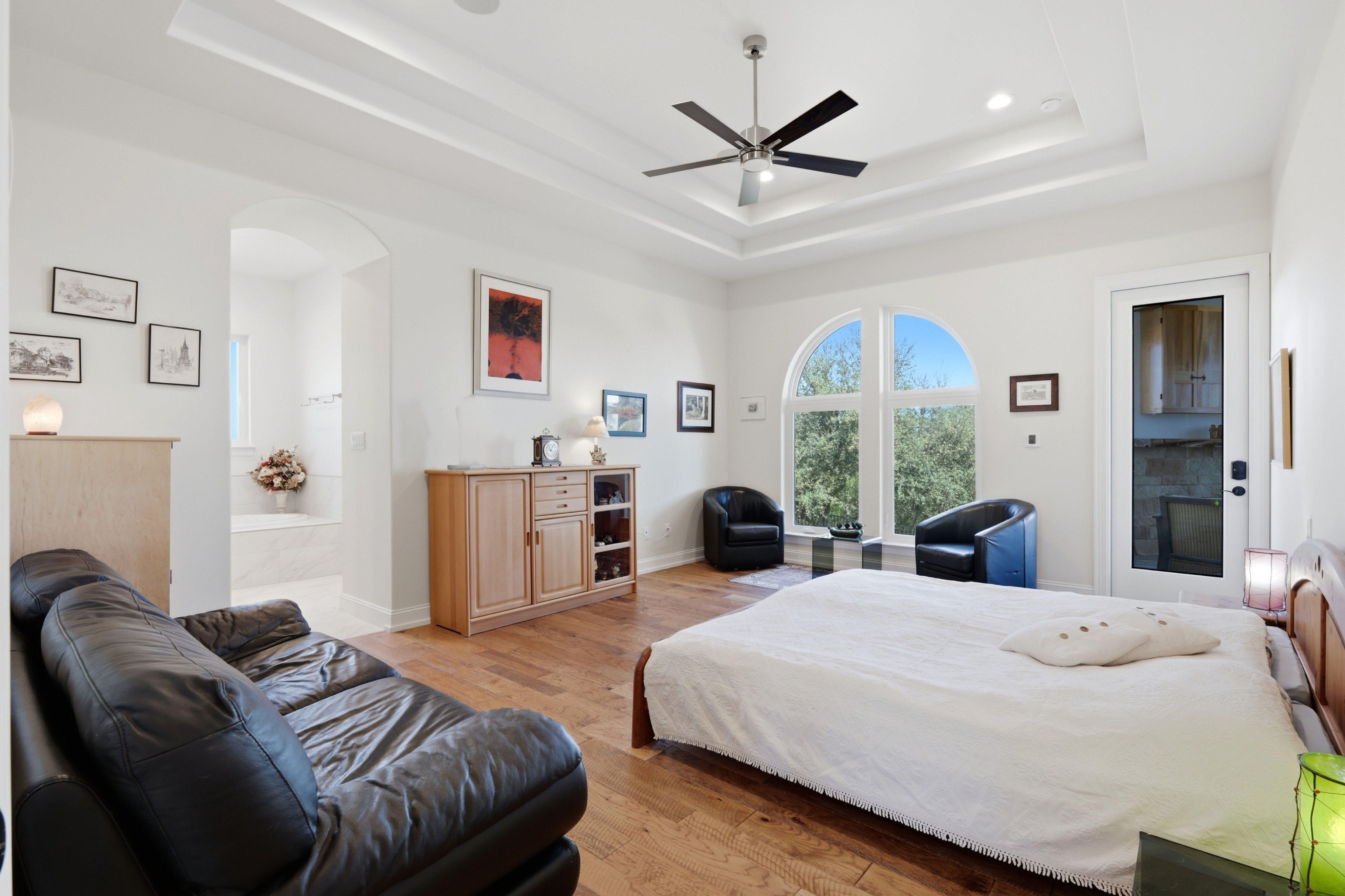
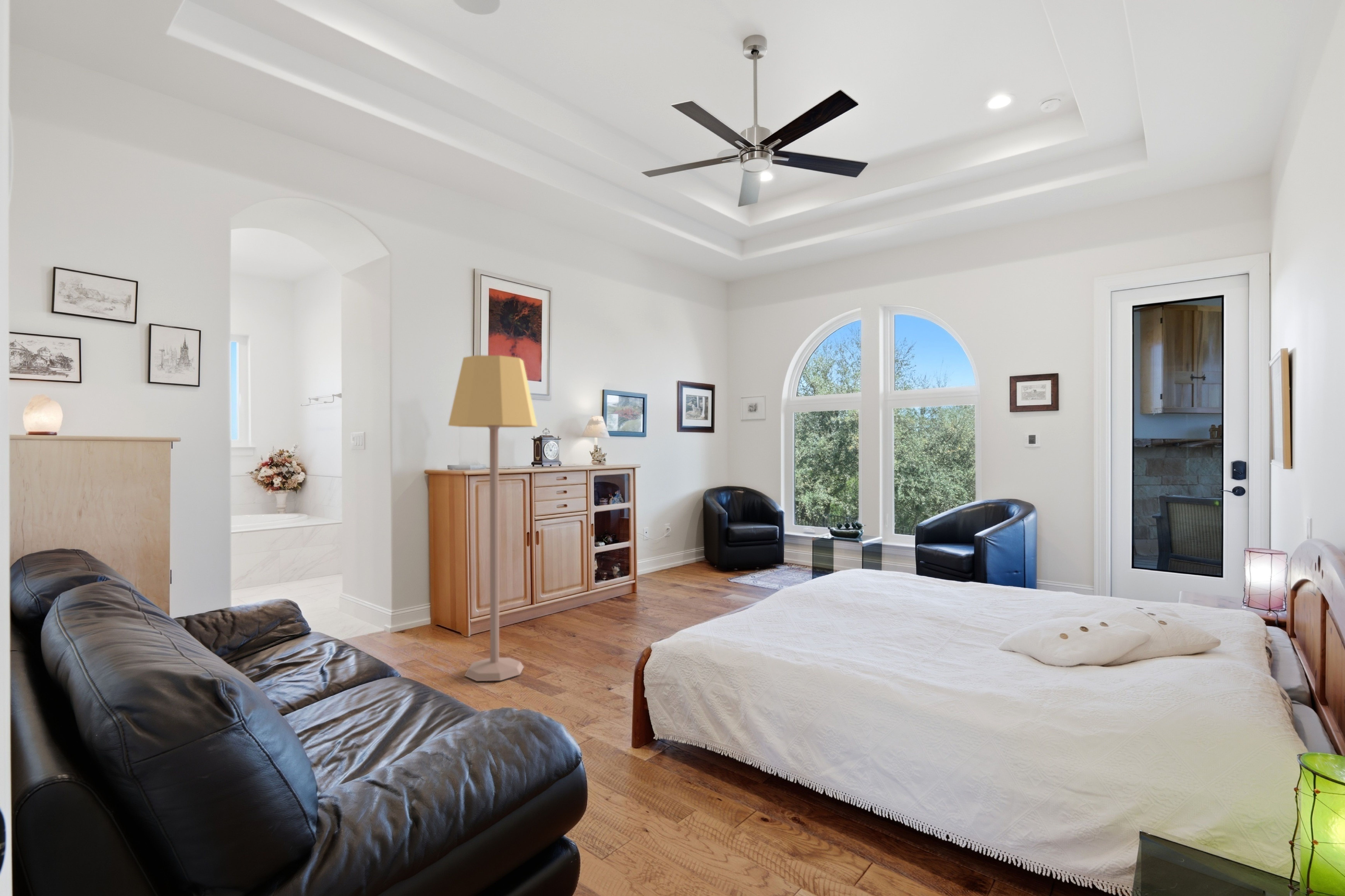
+ lamp [448,355,538,681]
